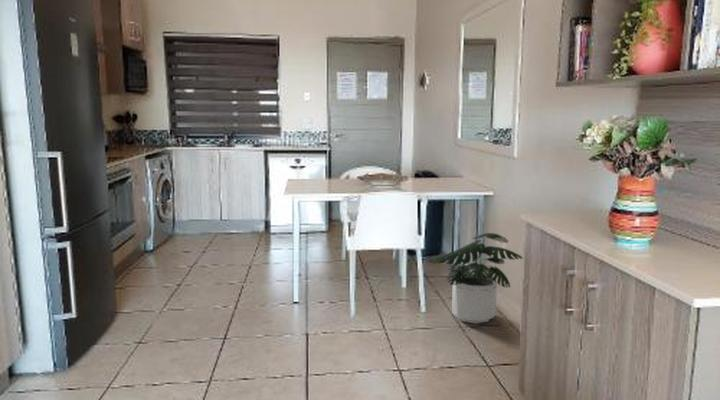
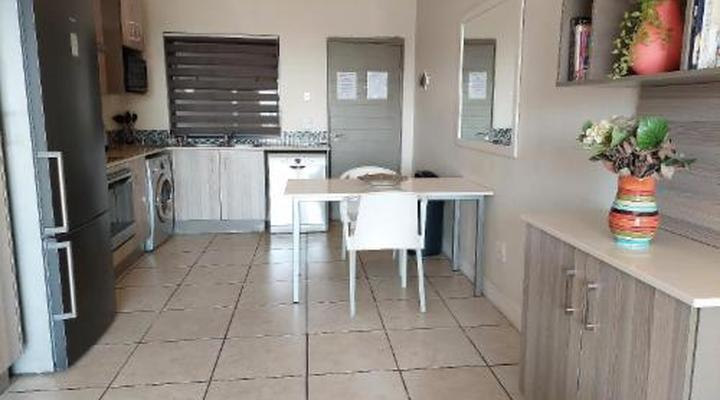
- potted plant [425,232,524,325]
